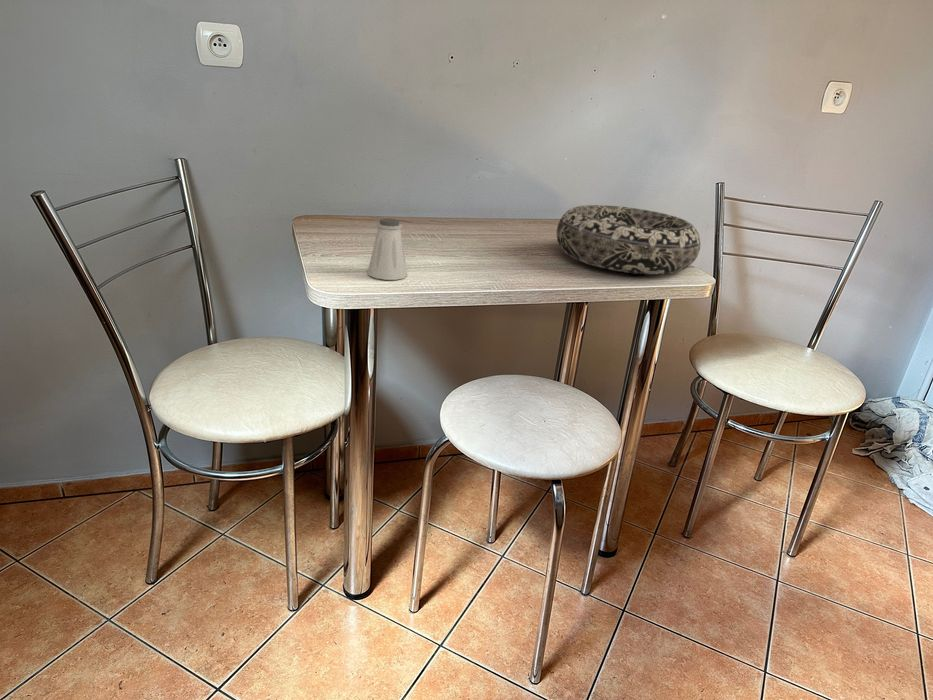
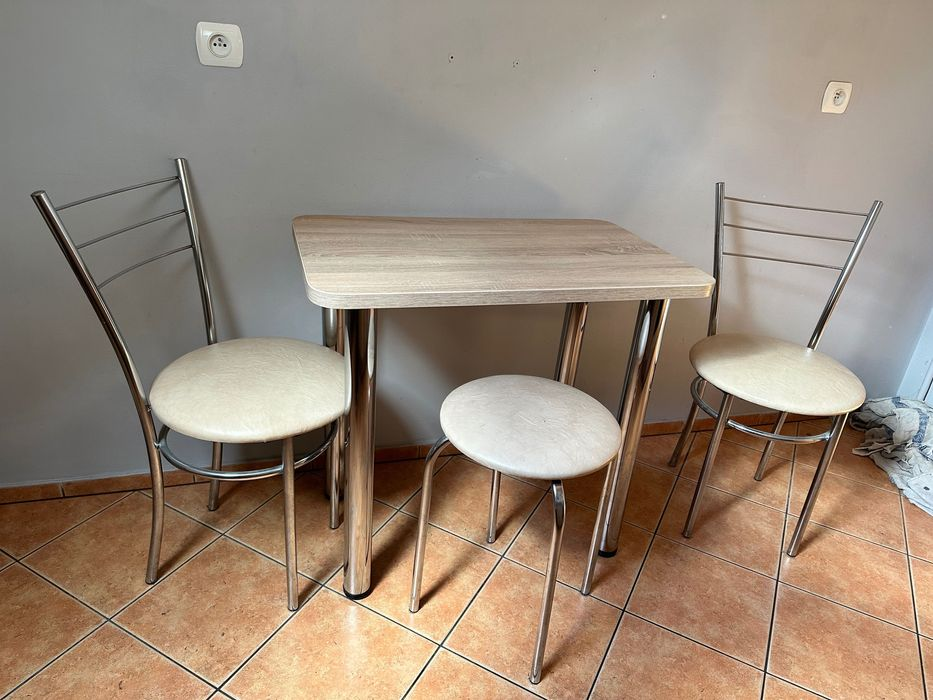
- saltshaker [367,217,408,281]
- decorative bowl [556,204,701,275]
